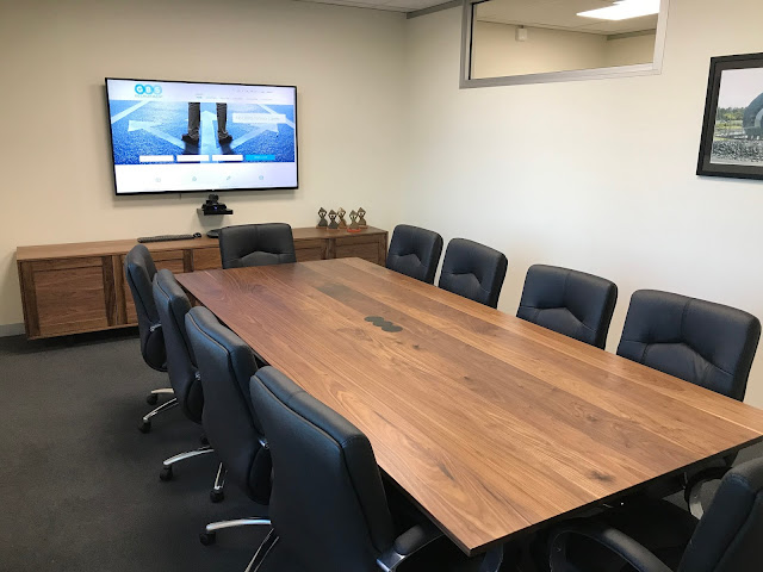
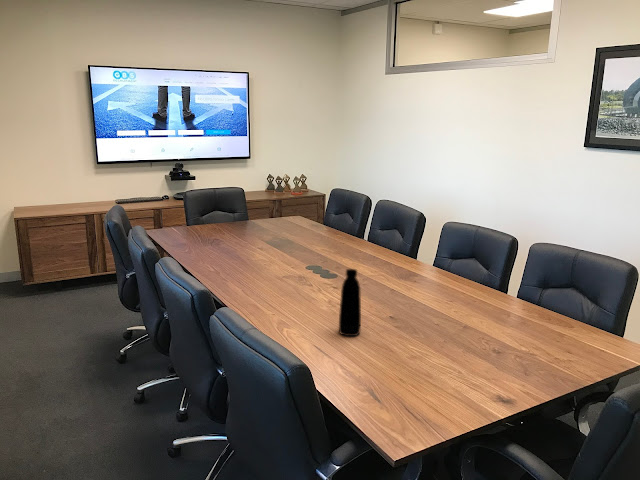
+ bottle [338,268,362,337]
